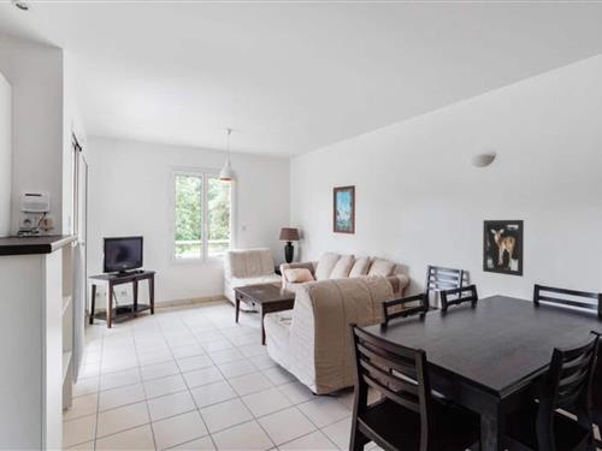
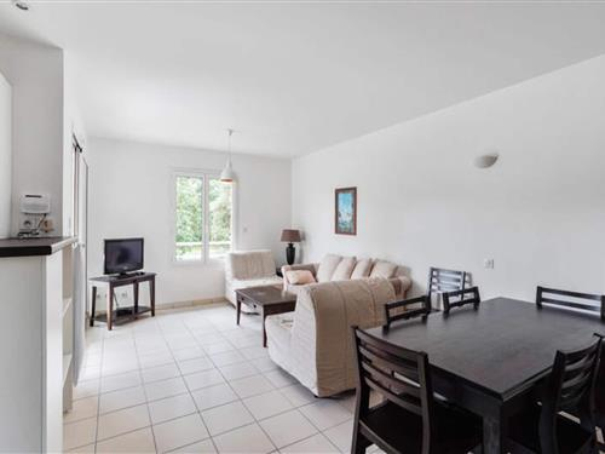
- wall art [482,219,525,278]
